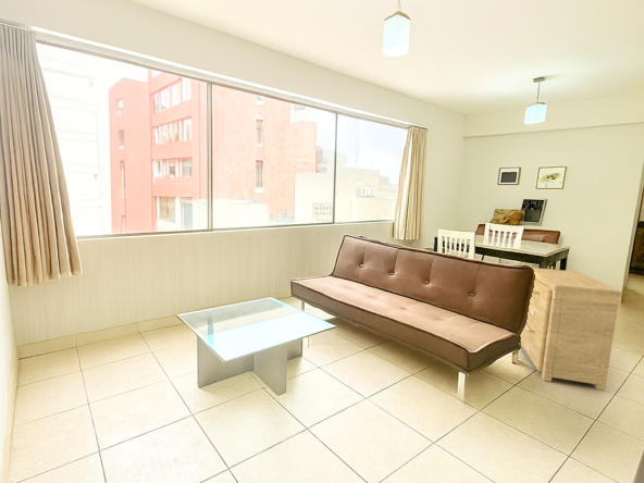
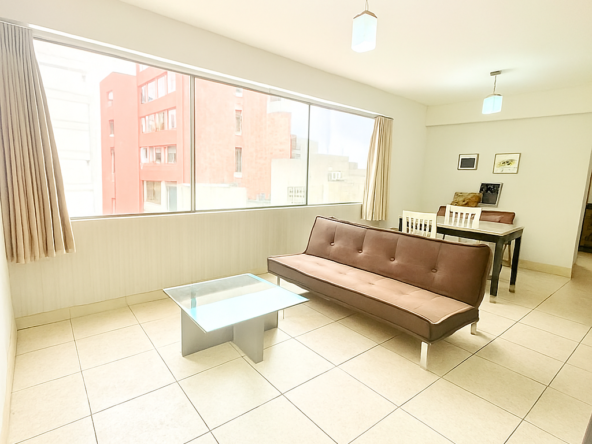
- side table [520,267,622,392]
